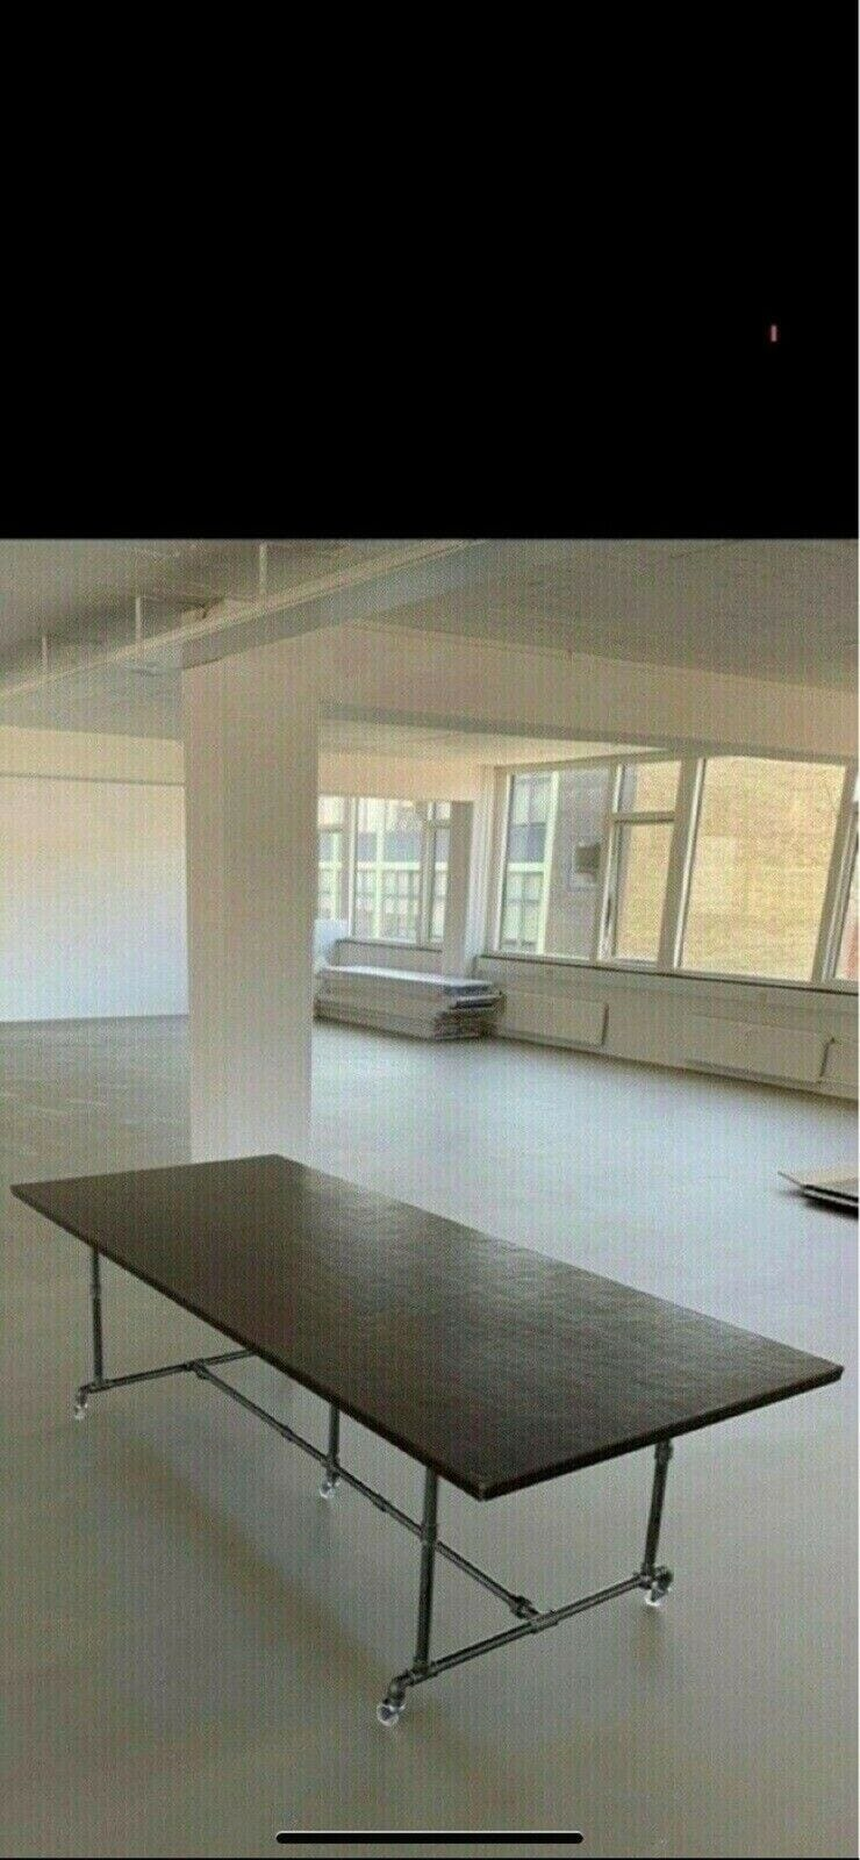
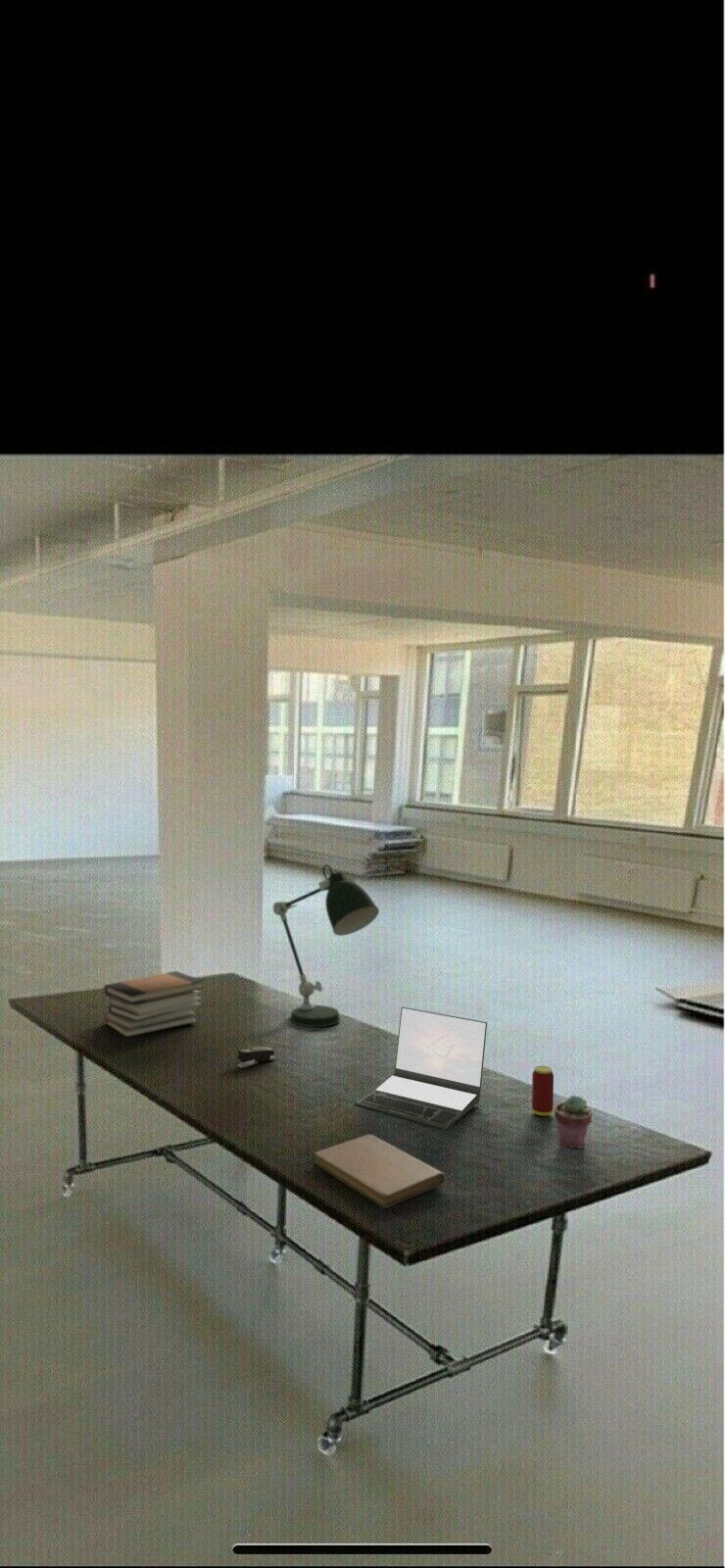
+ desk lamp [272,863,380,1028]
+ laptop [355,1006,488,1130]
+ beverage can [531,1065,555,1117]
+ notebook [314,1134,446,1209]
+ potted succulent [554,1095,594,1150]
+ stapler [236,1046,276,1069]
+ book stack [104,970,205,1038]
